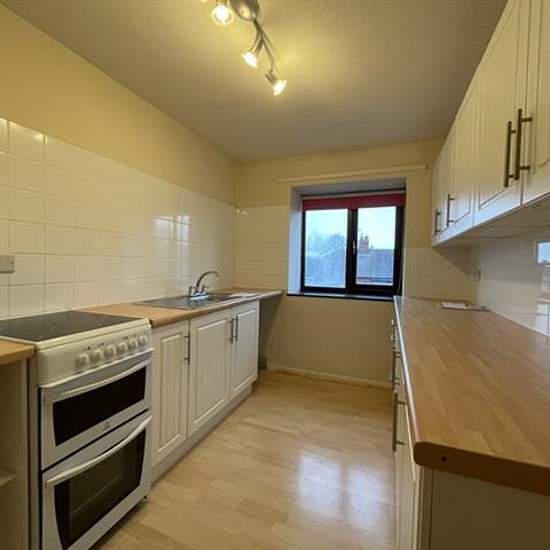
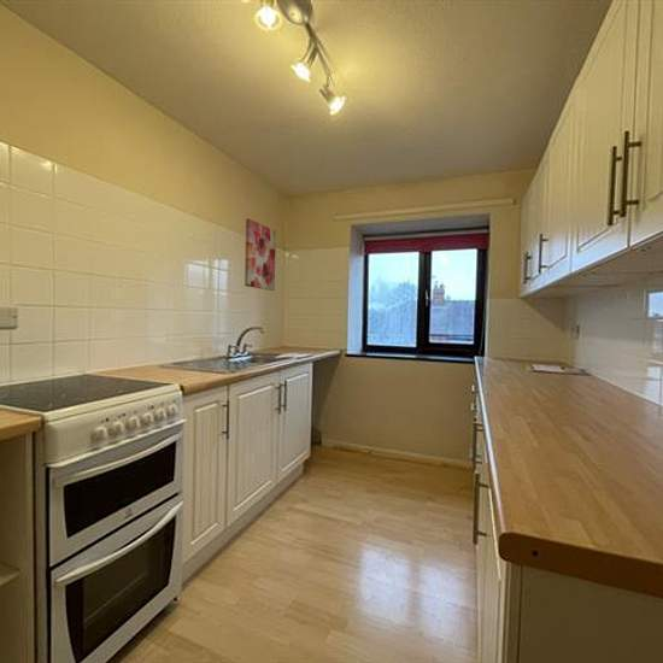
+ wall art [244,217,277,292]
